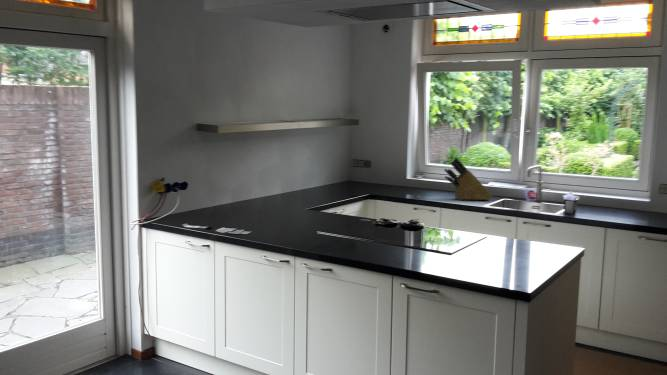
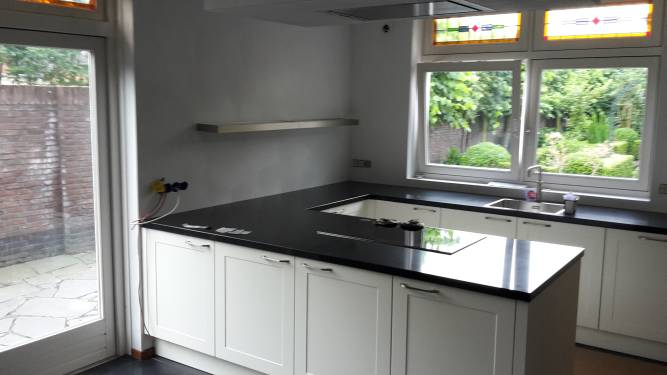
- knife block [443,157,494,201]
